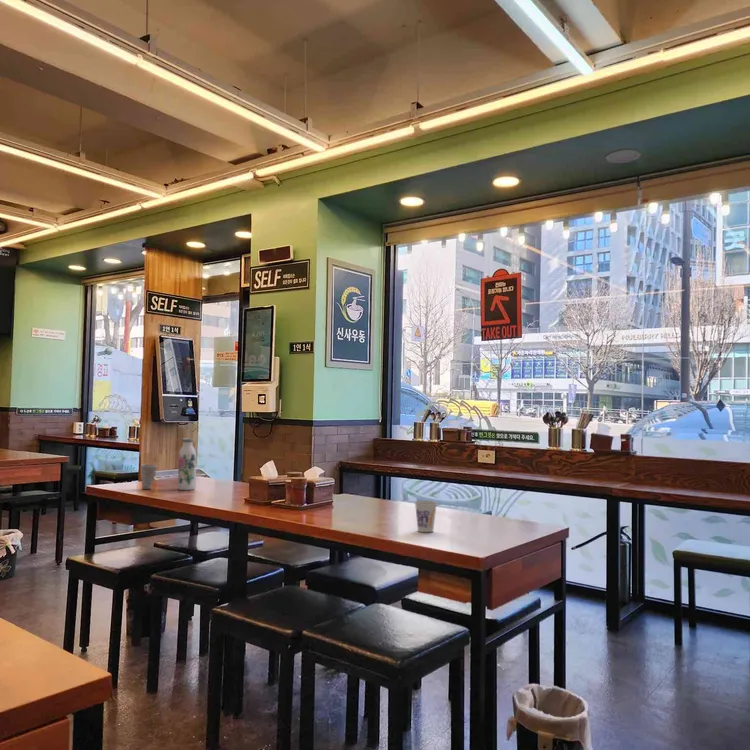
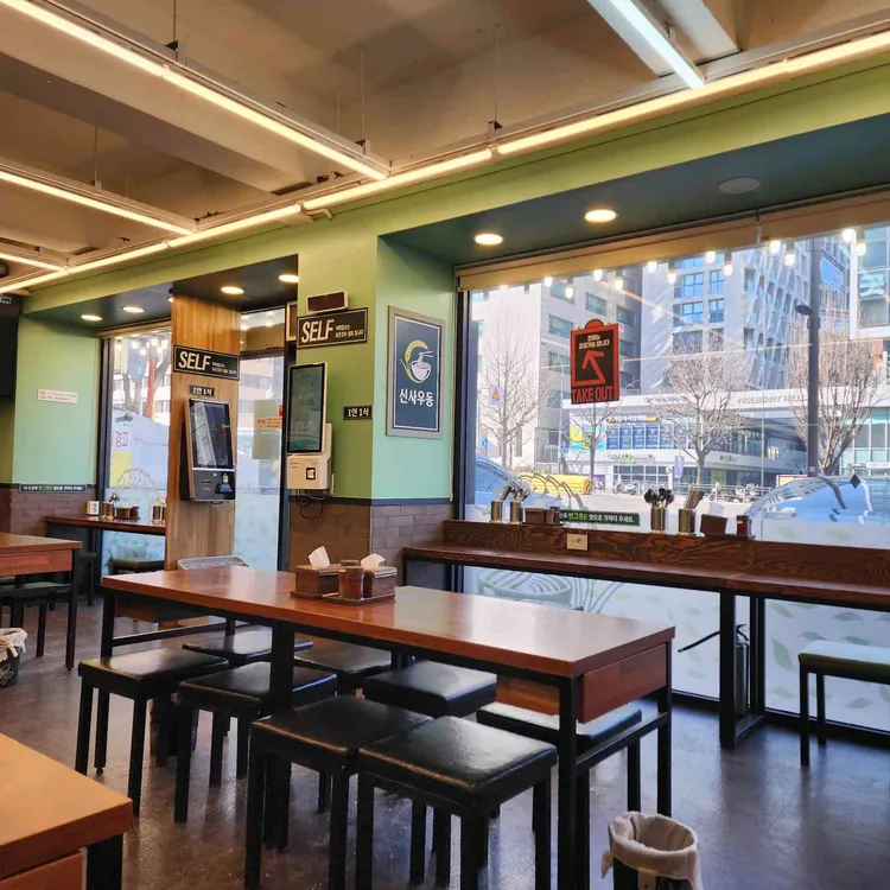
- water bottle [177,437,197,491]
- cup [140,463,158,490]
- cup [414,500,438,533]
